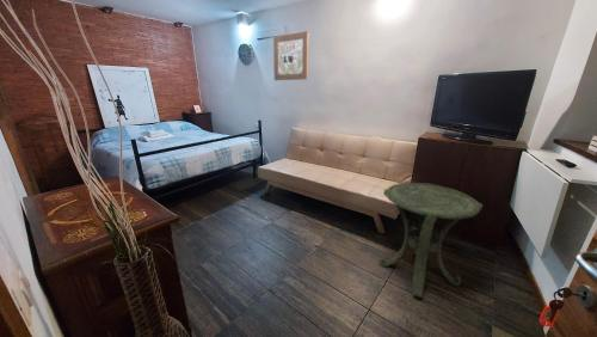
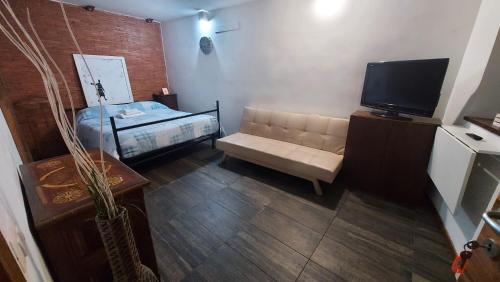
- side table [378,182,484,299]
- wall art [272,30,310,81]
